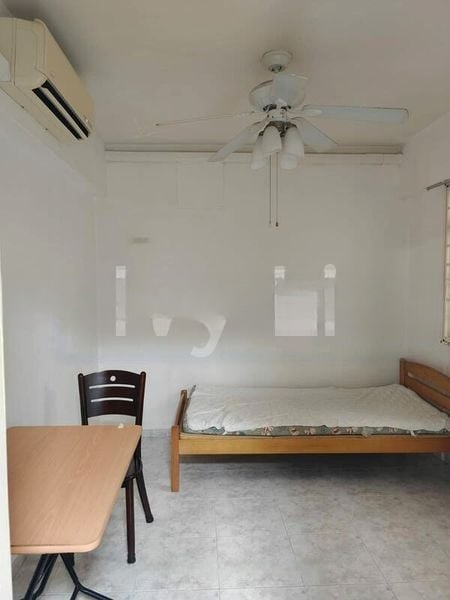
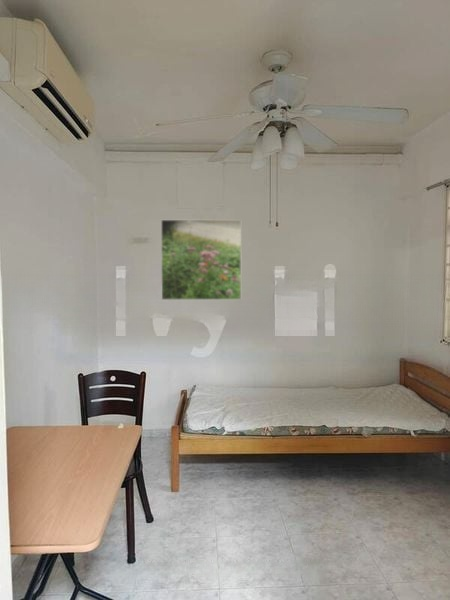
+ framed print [160,219,242,301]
